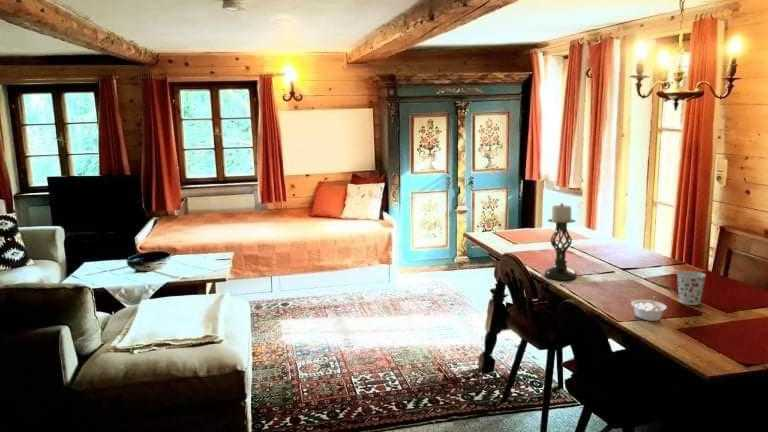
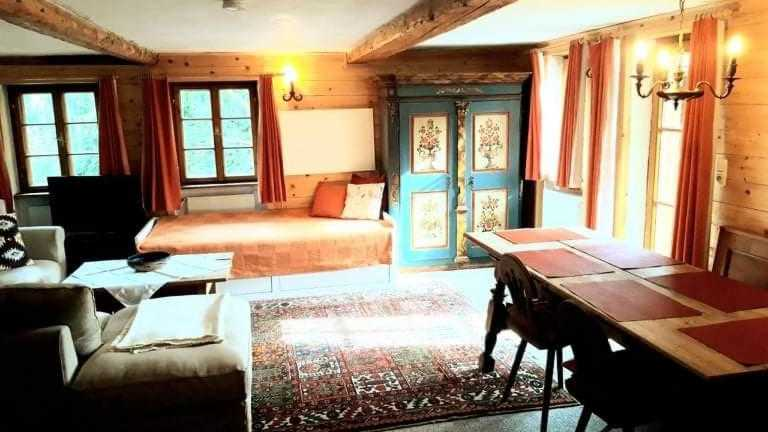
- candle holder [543,202,578,281]
- legume [630,296,668,322]
- cup [675,270,707,306]
